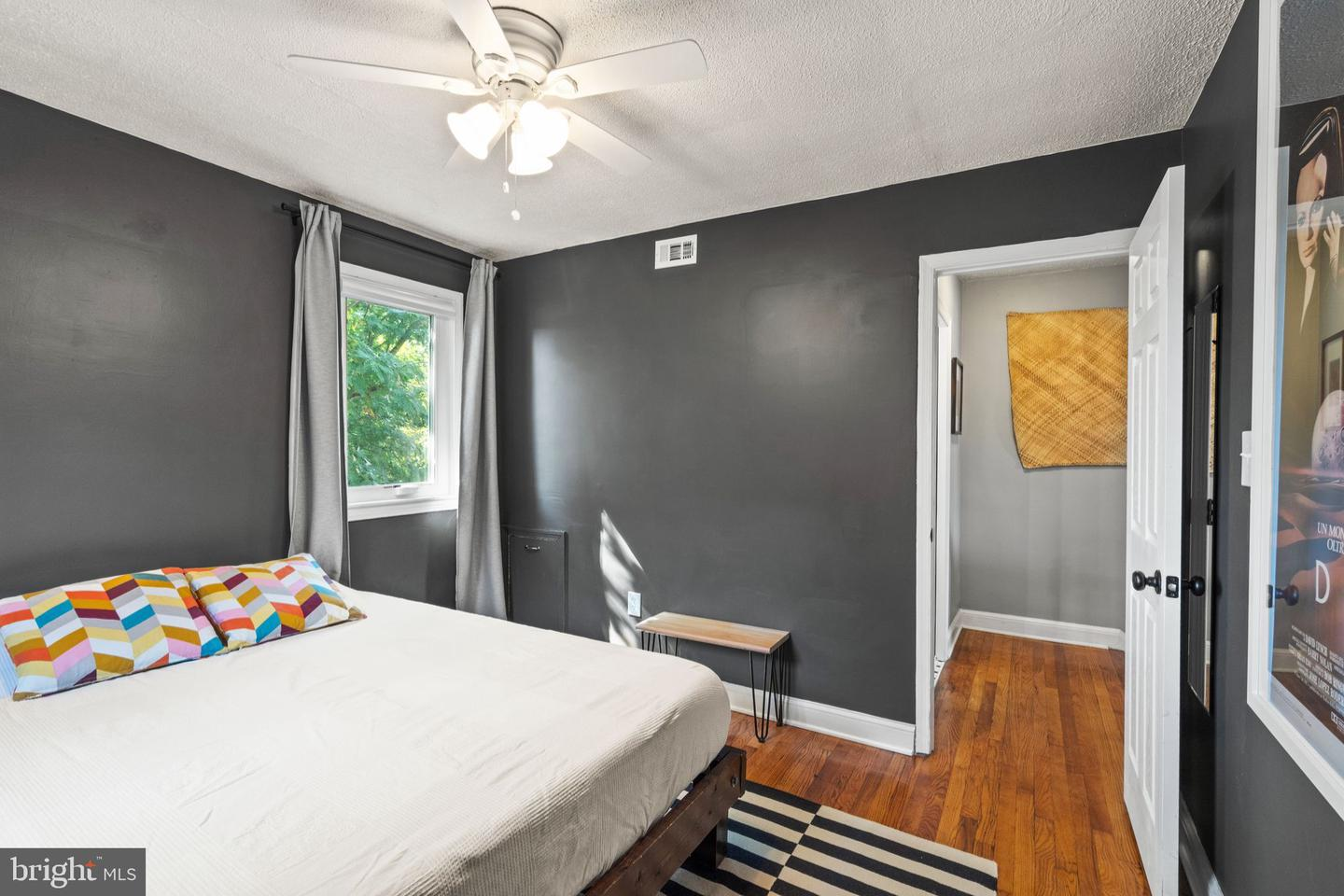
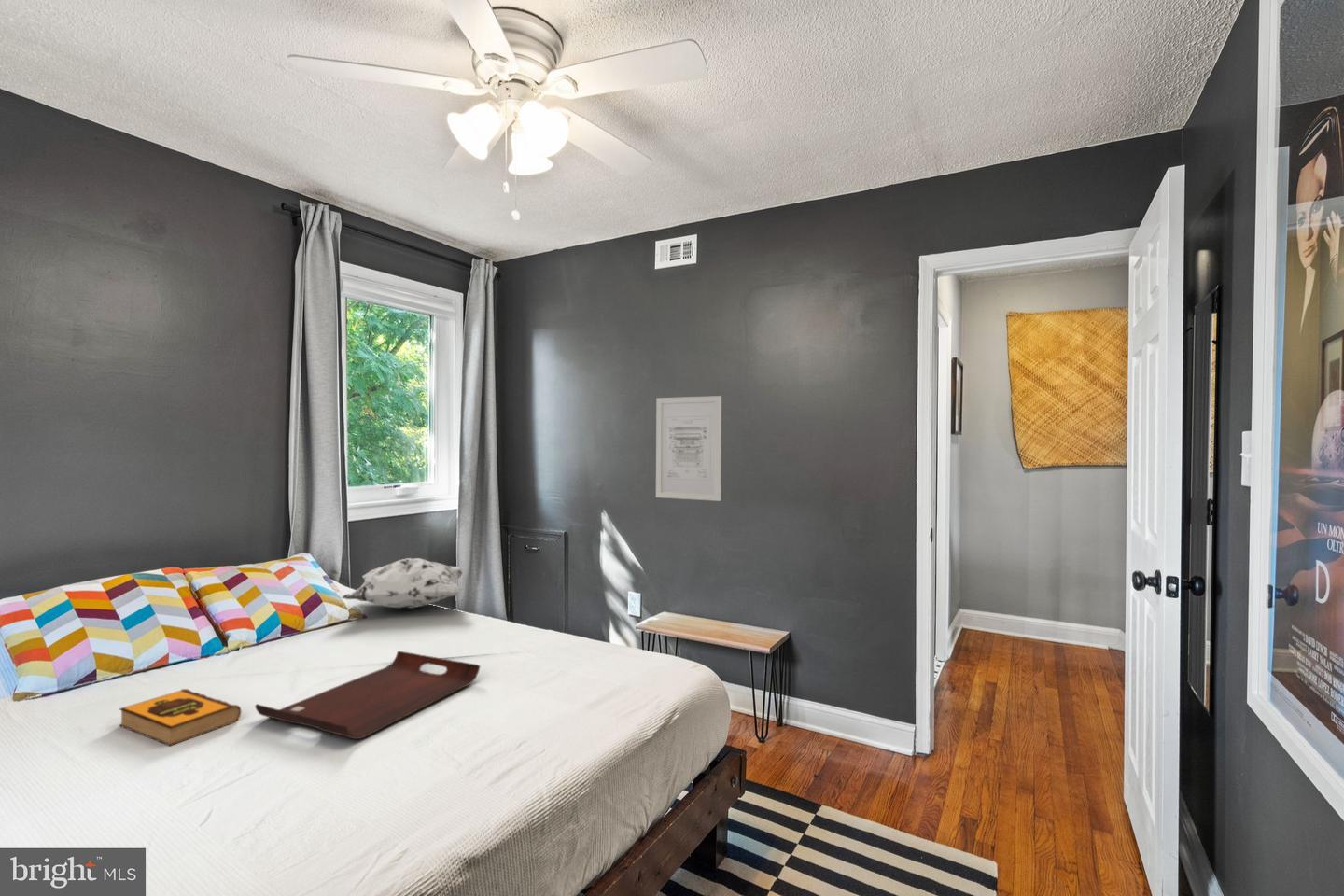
+ serving tray [254,650,481,740]
+ decorative pillow [341,557,466,609]
+ hardback book [119,688,242,747]
+ wall art [655,395,722,502]
